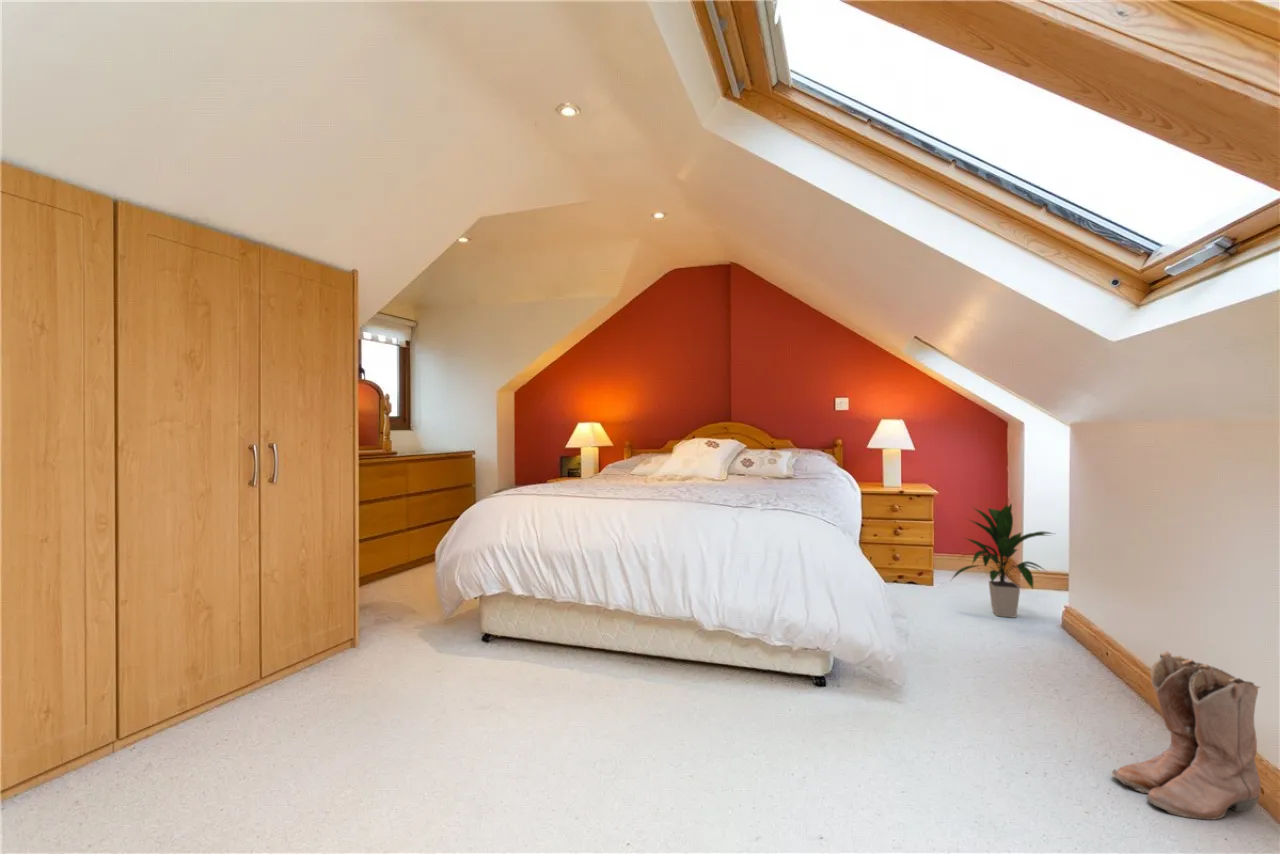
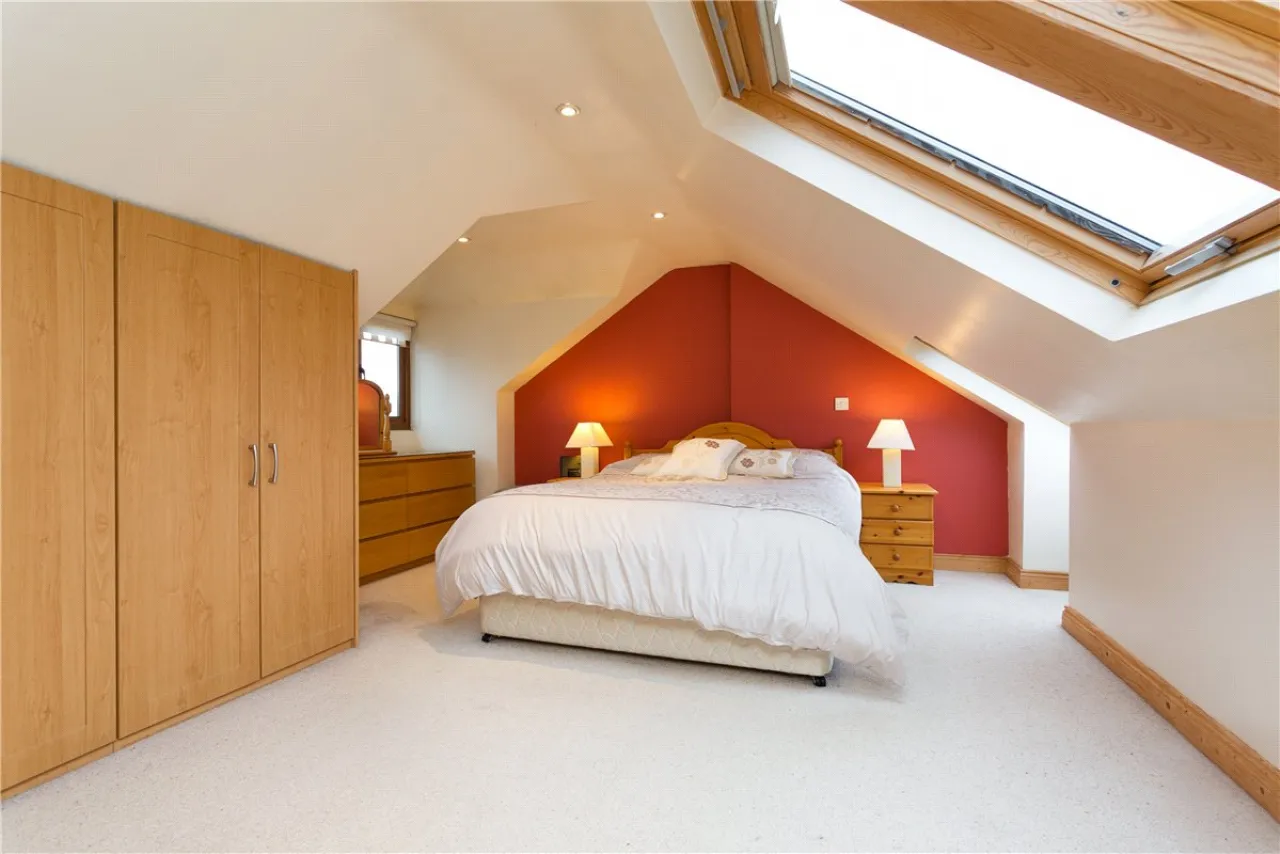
- indoor plant [950,502,1055,619]
- boots [1110,650,1262,821]
